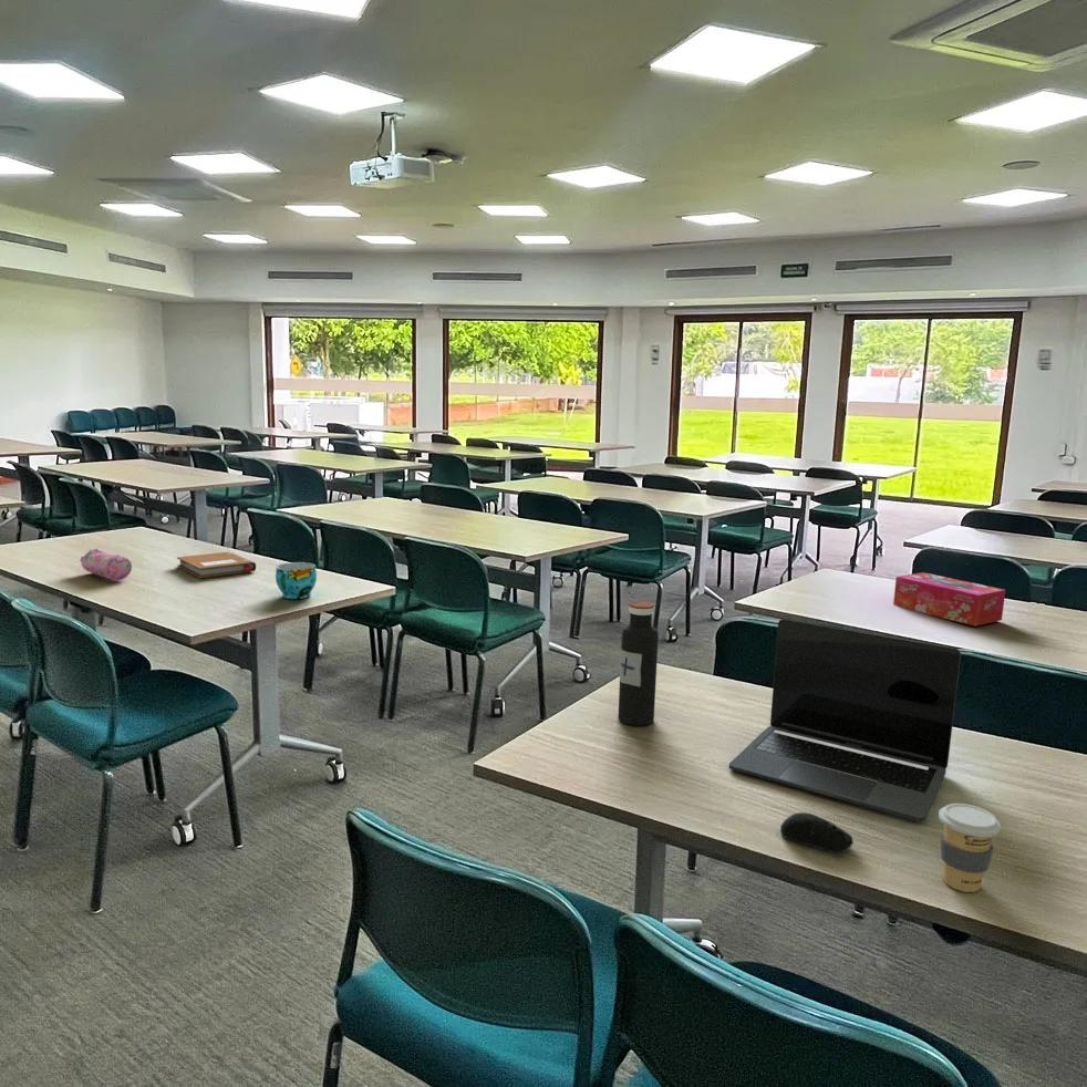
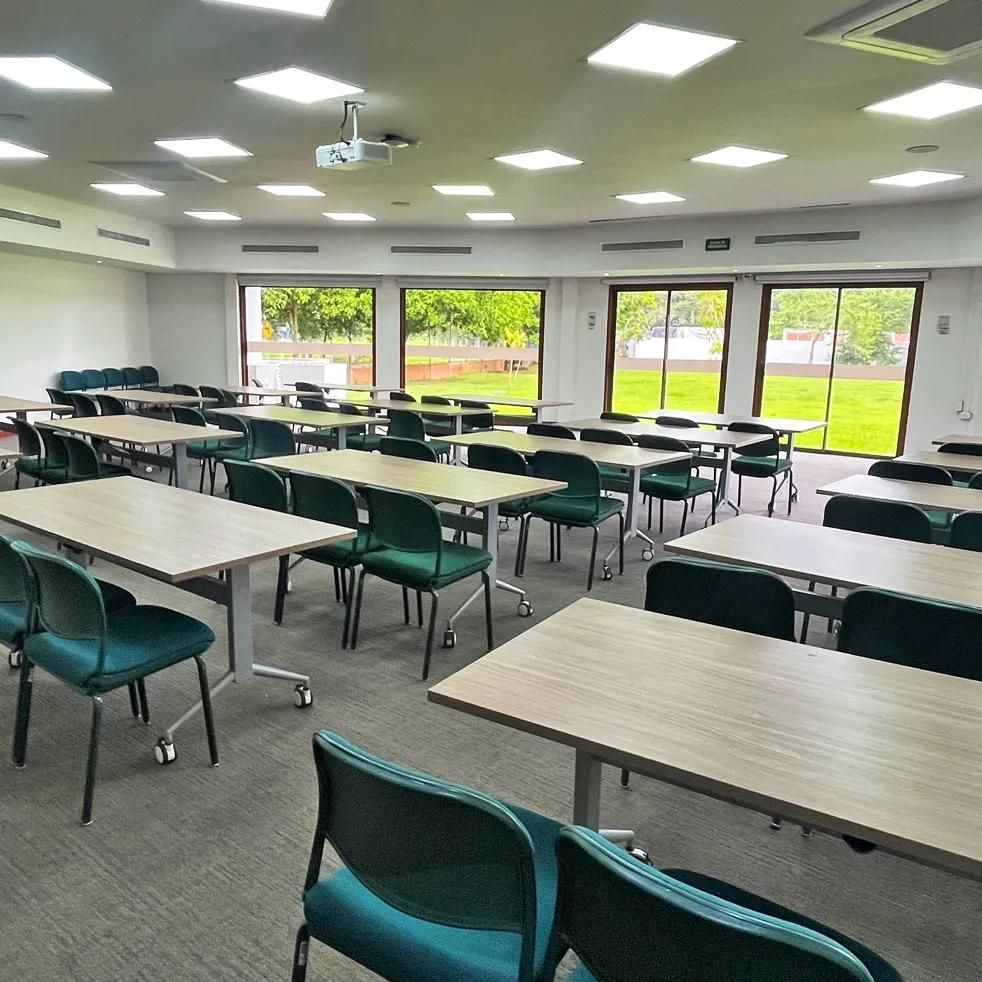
- coffee cup [938,803,1002,893]
- tissue box [892,571,1006,628]
- computer mouse [779,811,855,855]
- water bottle [617,600,660,726]
- laptop [728,618,962,822]
- pencil case [79,547,133,582]
- cup [275,561,318,600]
- notebook [176,551,257,579]
